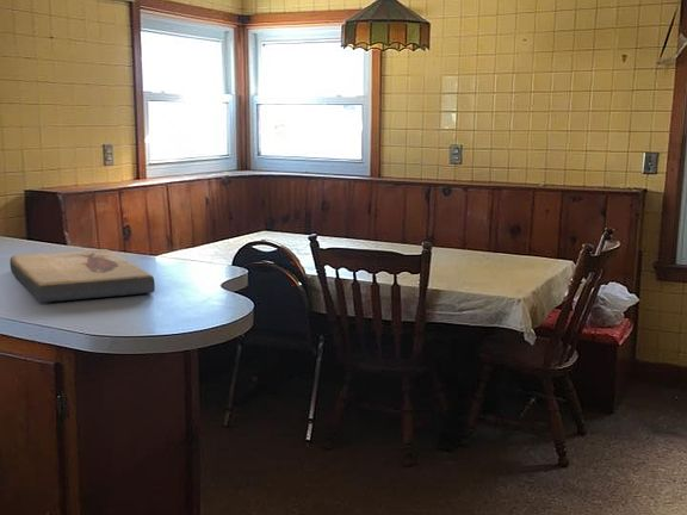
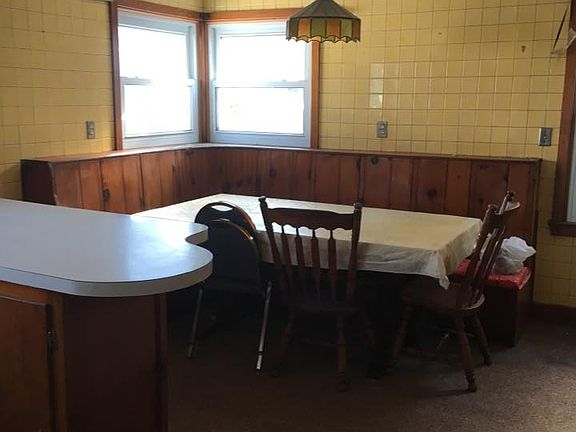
- fish fossil [10,248,156,304]
